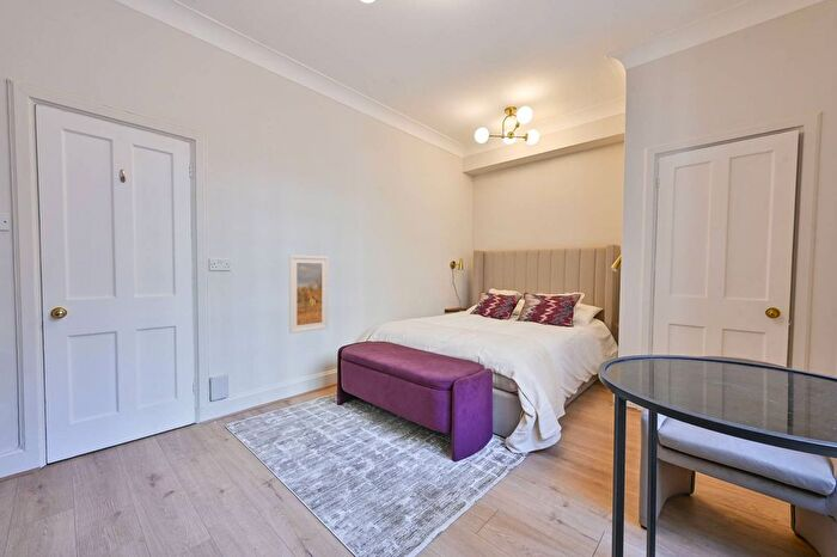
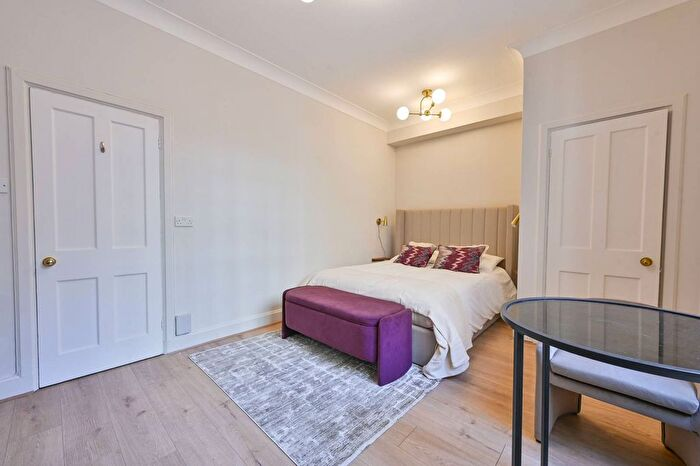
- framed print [288,255,330,335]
